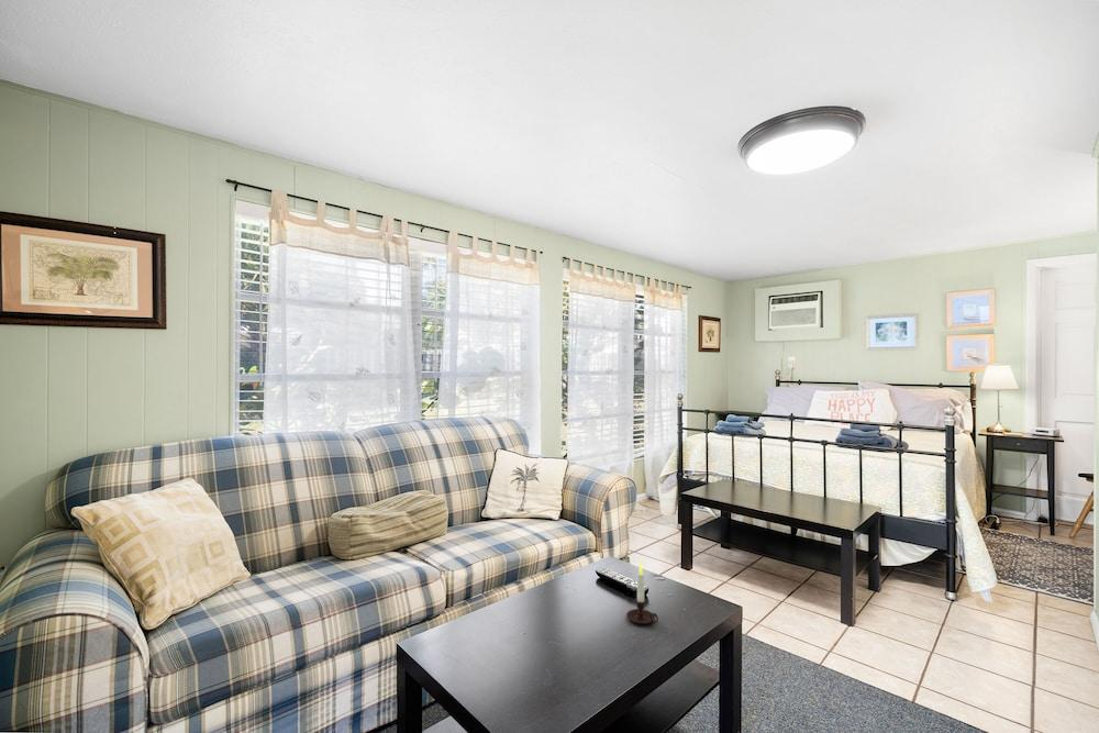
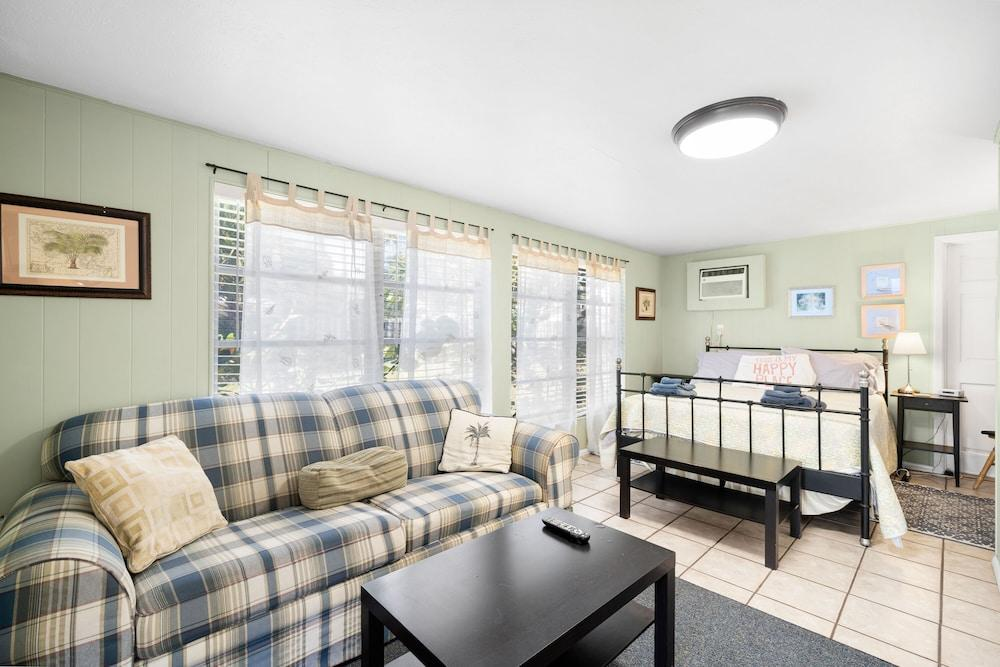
- candle [625,559,659,625]
